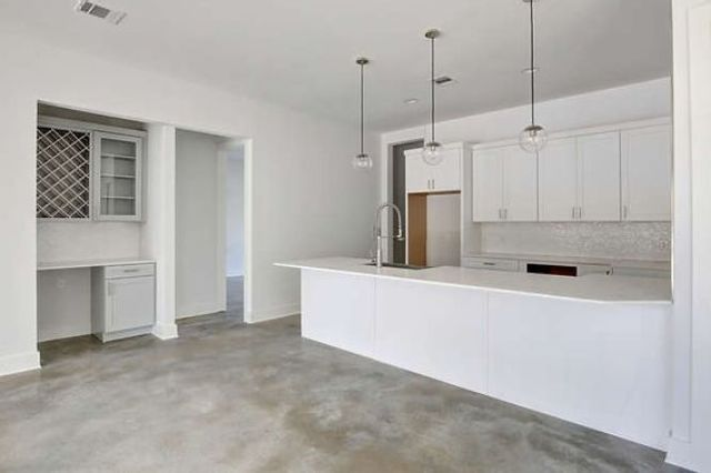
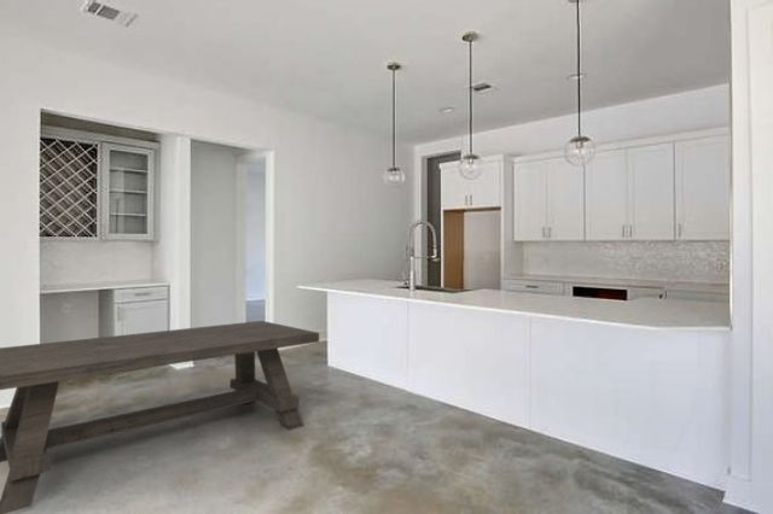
+ dining table [0,320,320,514]
